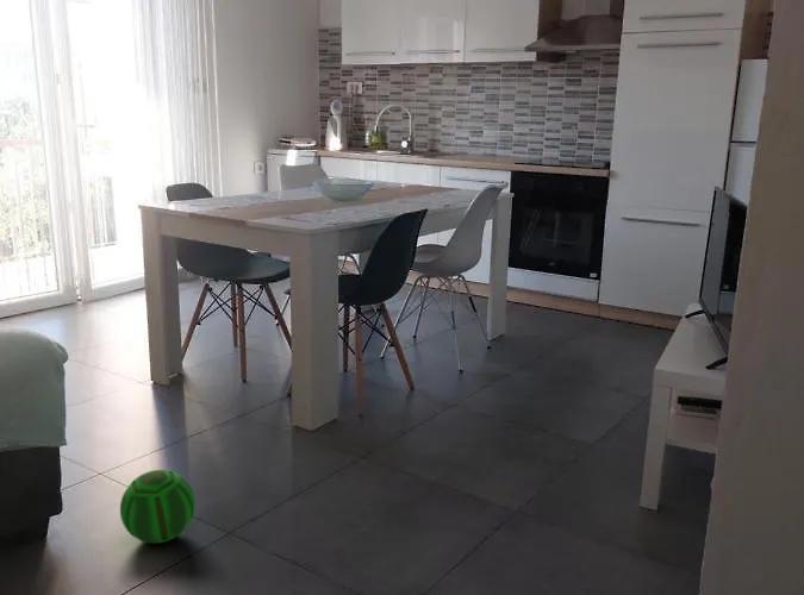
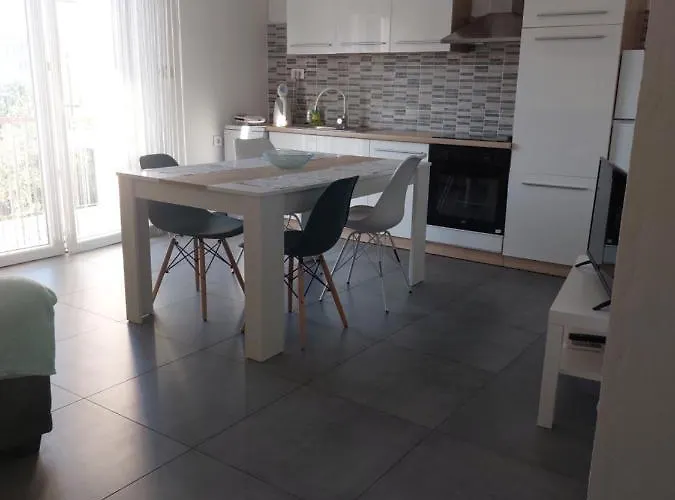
- ball [119,469,197,545]
